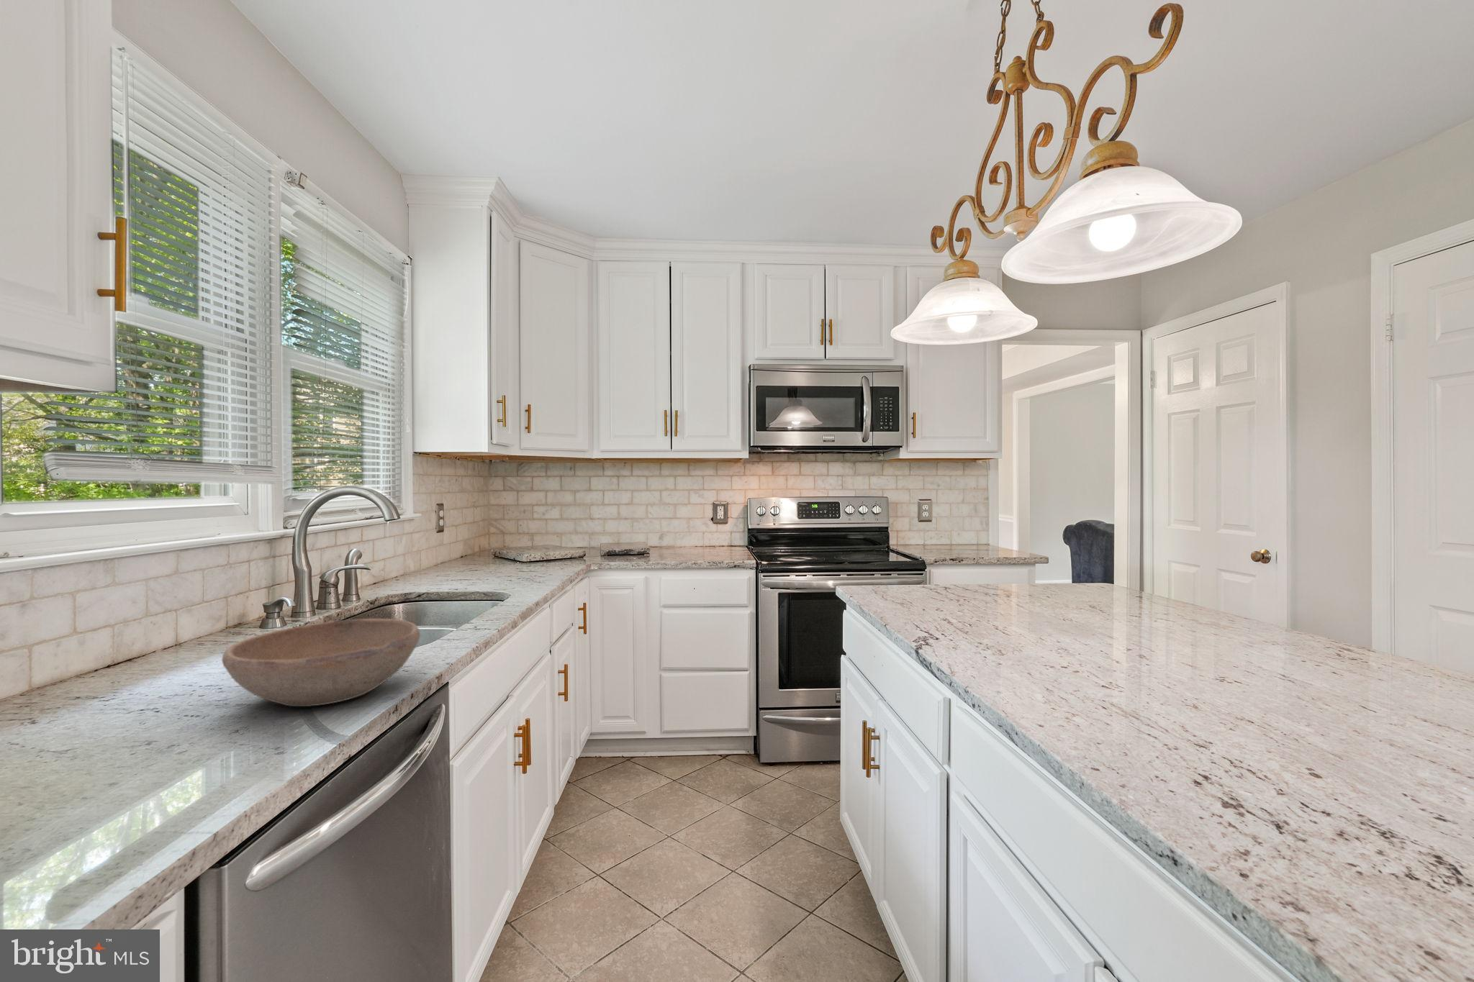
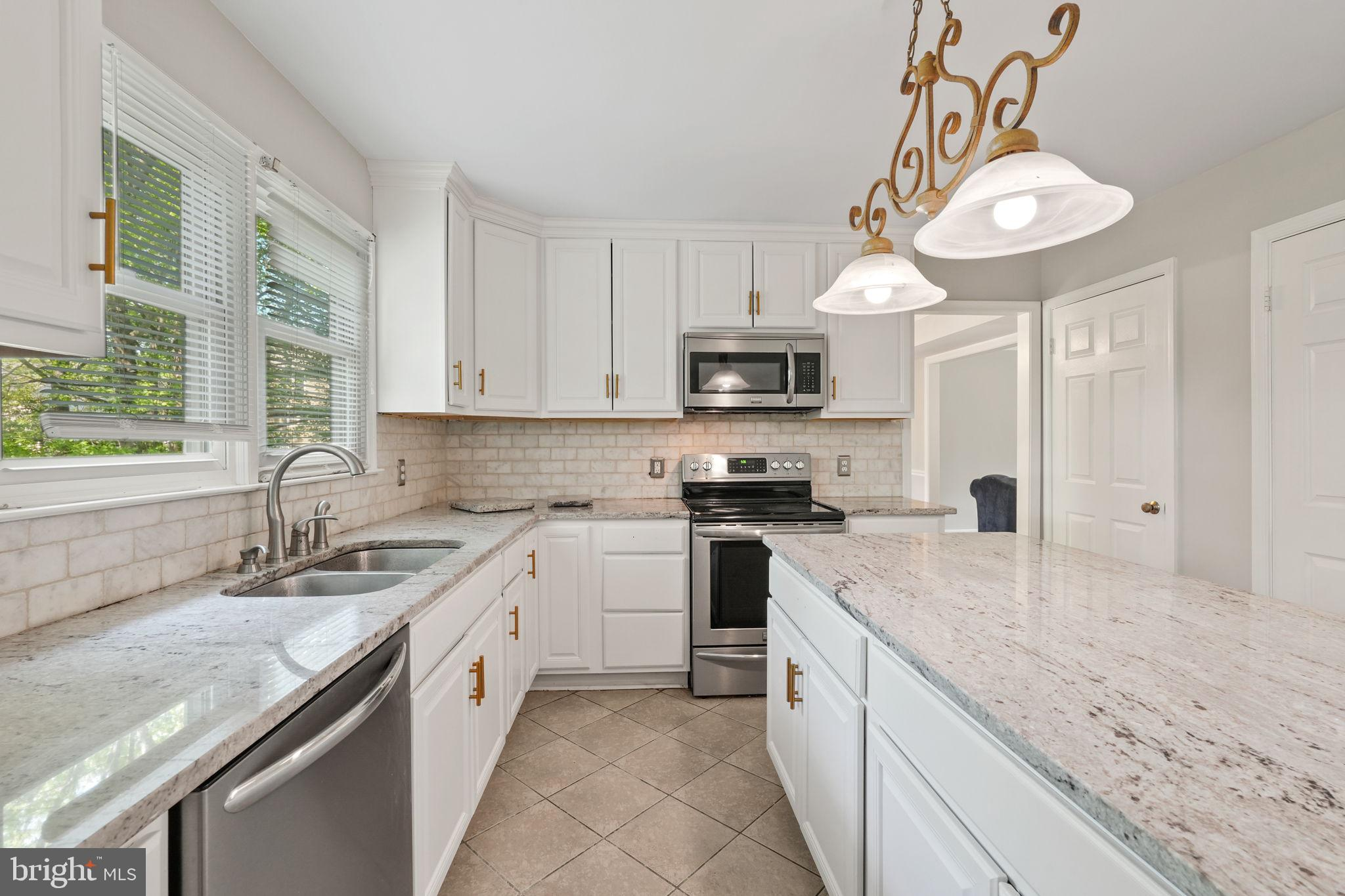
- bowl [221,618,421,707]
